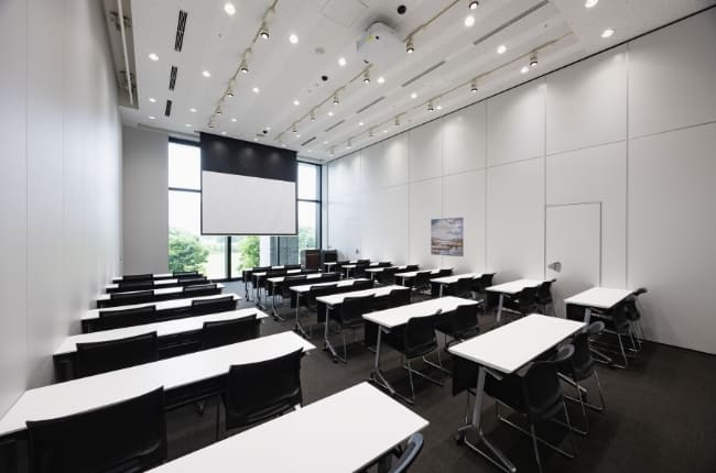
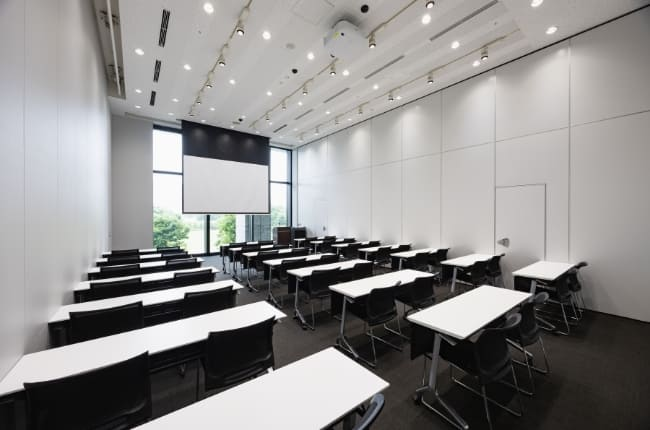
- wall art [430,217,465,257]
